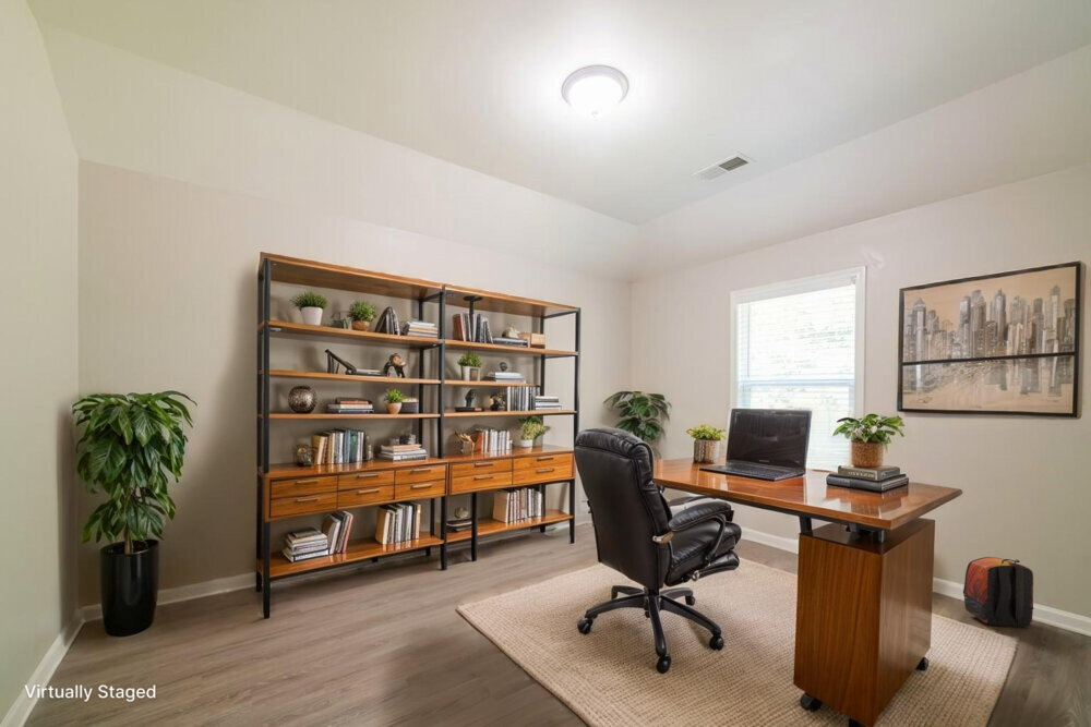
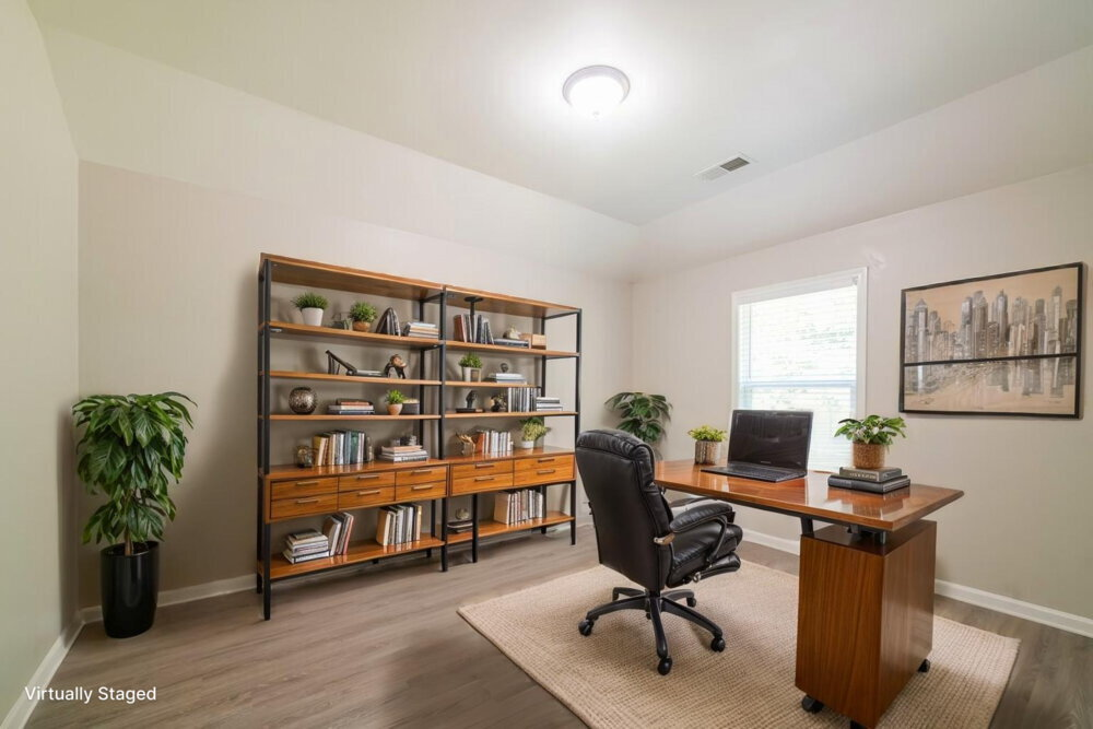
- backpack [962,556,1034,628]
